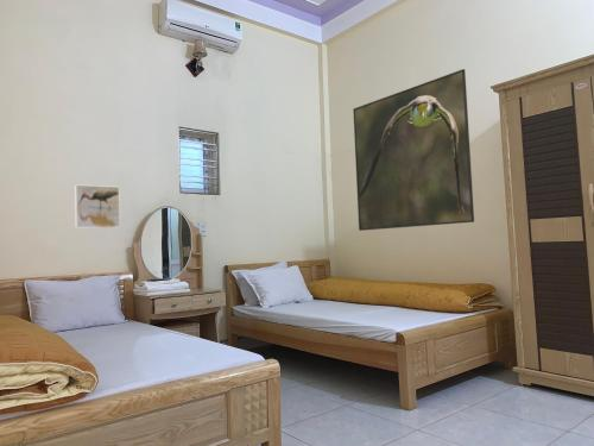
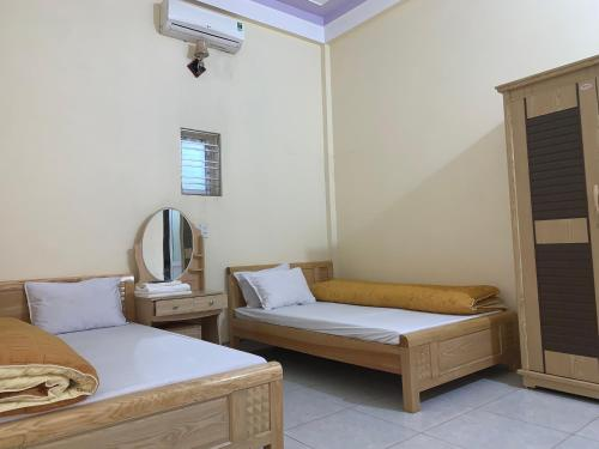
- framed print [352,68,475,232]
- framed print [74,183,121,230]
